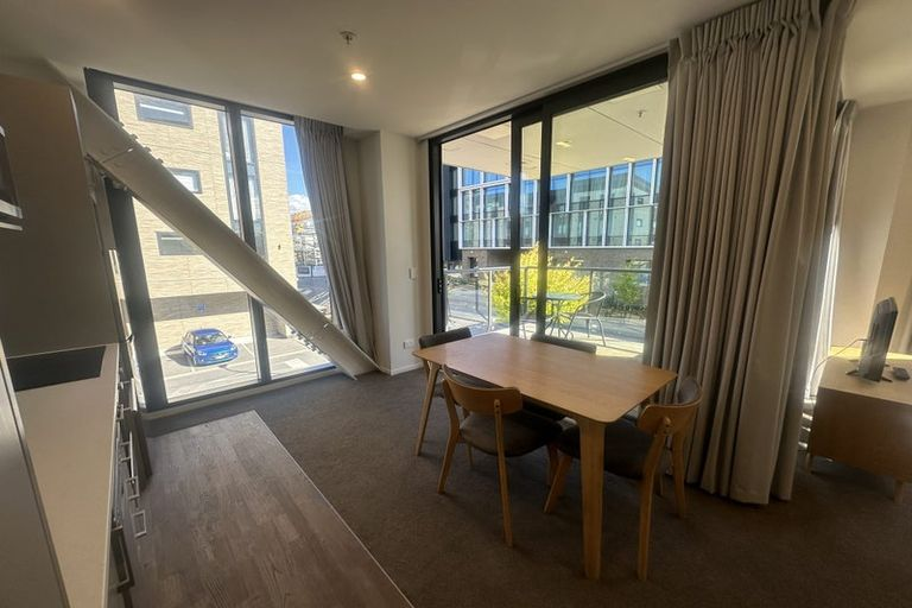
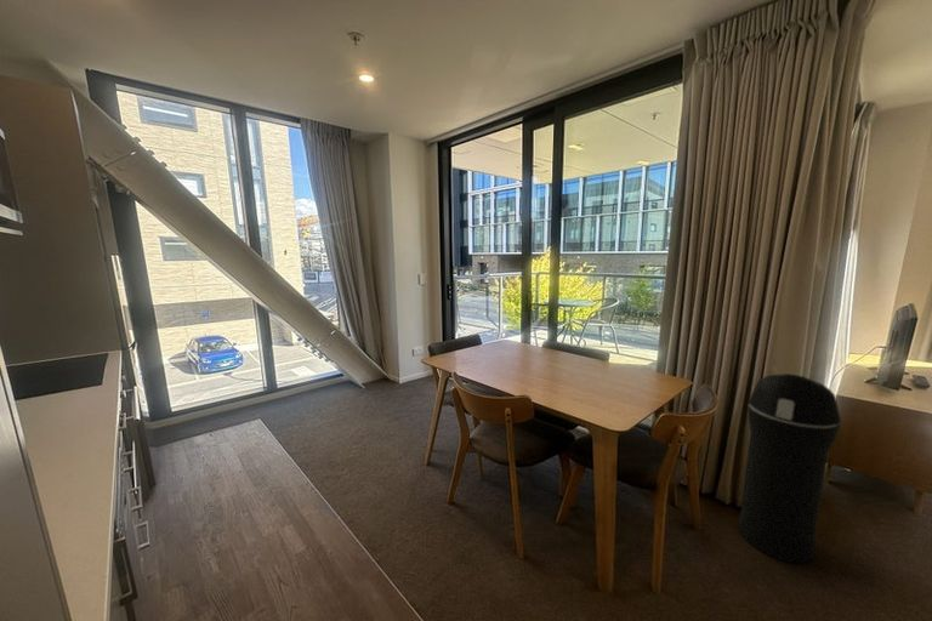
+ trash can [737,372,842,565]
